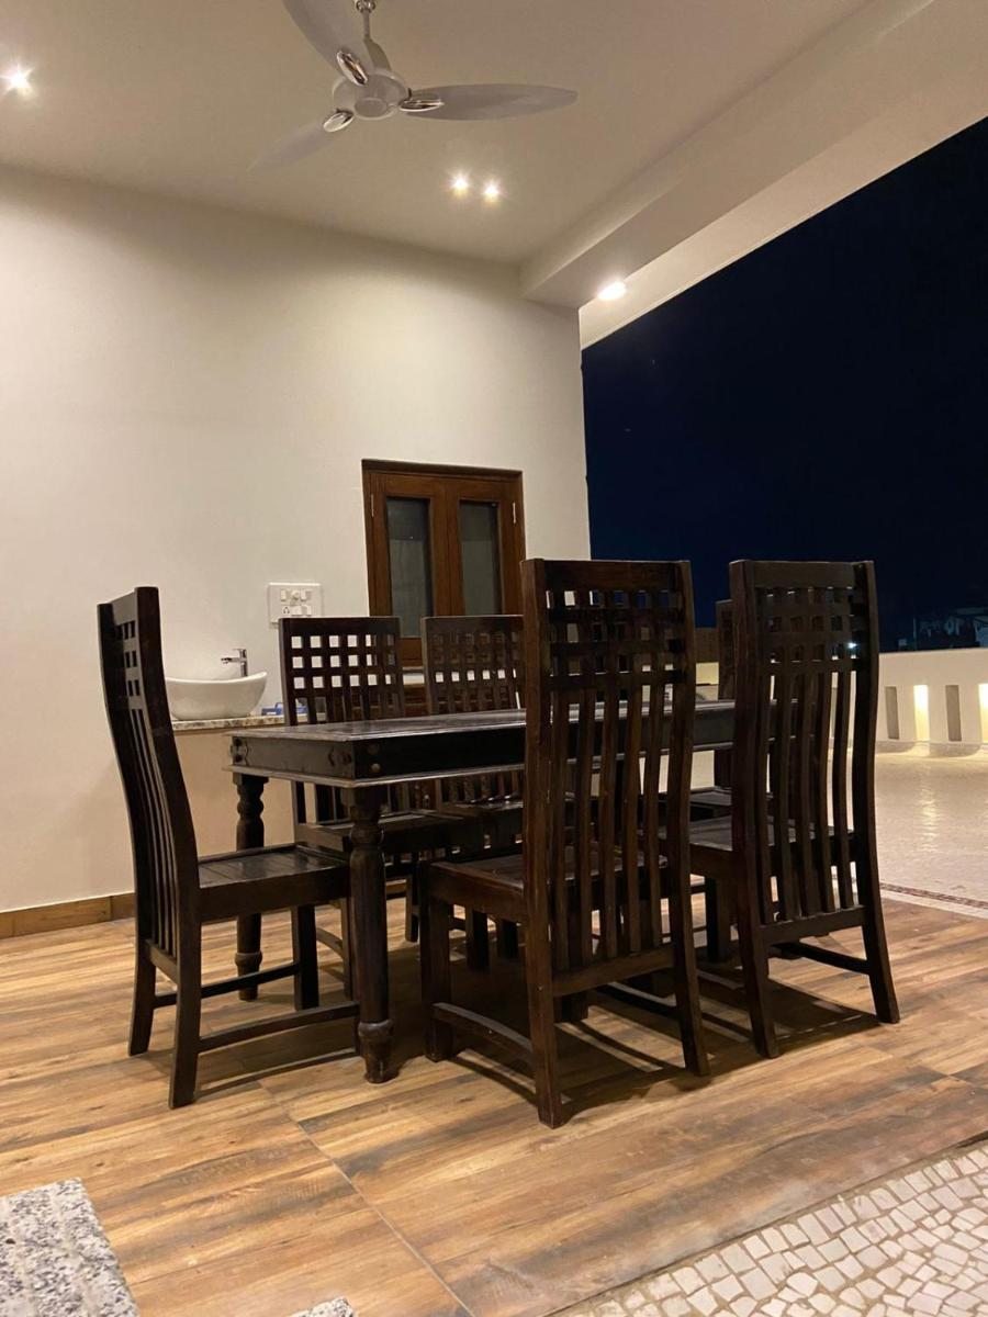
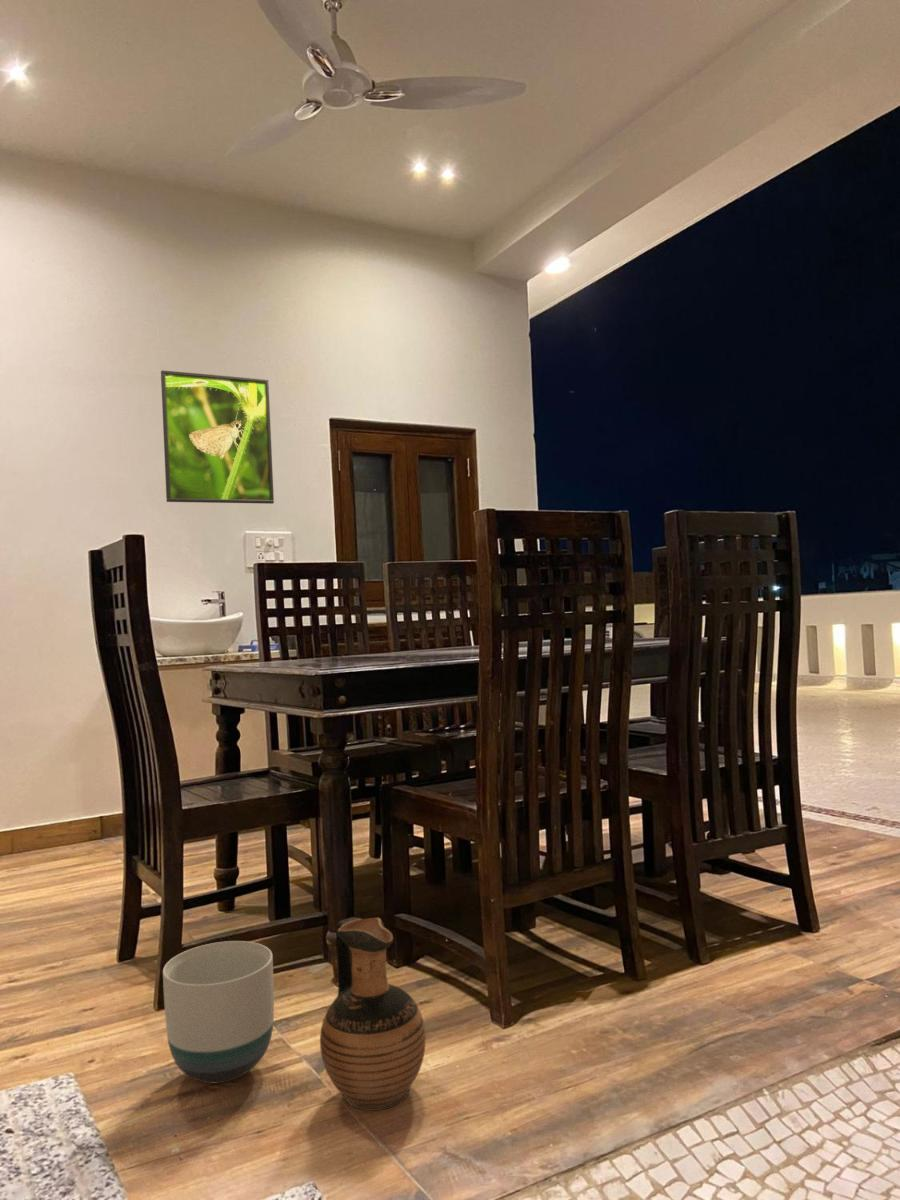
+ ceramic jug [319,916,427,1112]
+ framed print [160,369,275,505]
+ planter [162,940,275,1084]
